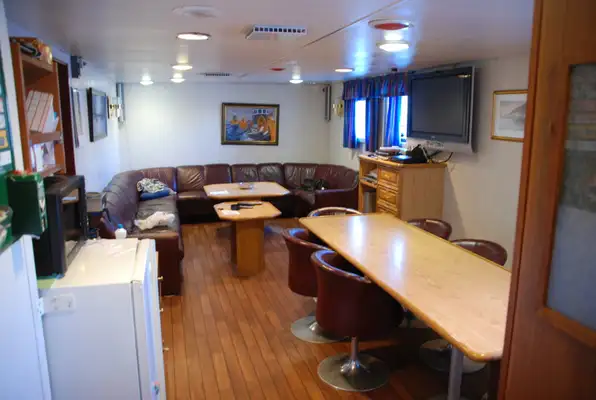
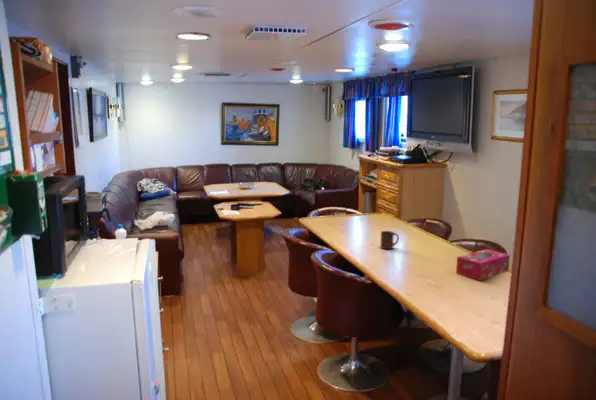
+ cup [380,230,400,250]
+ tissue box [455,248,511,282]
